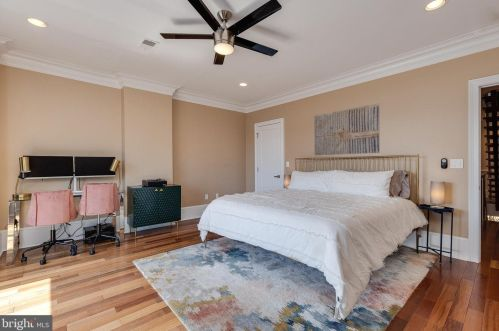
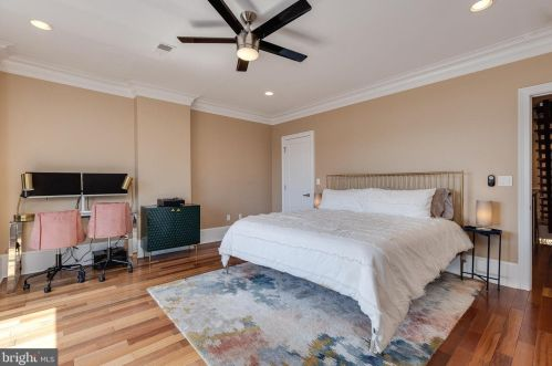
- wall art [313,103,381,156]
